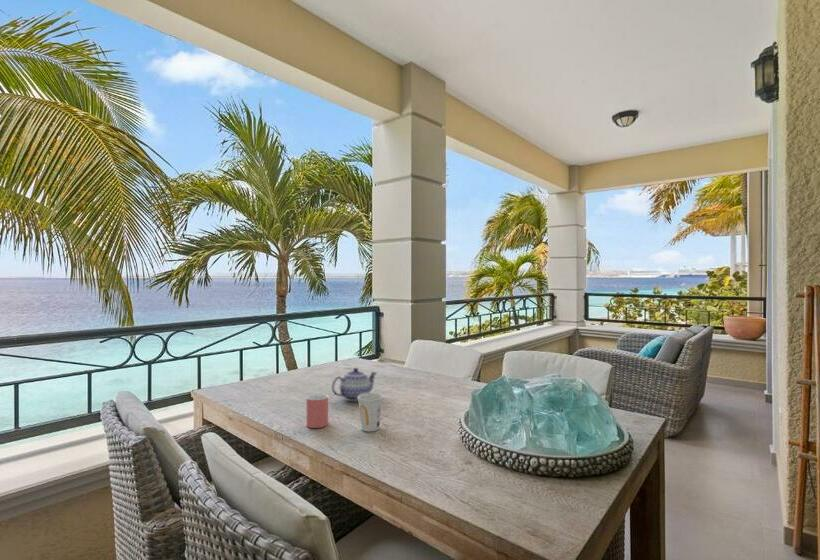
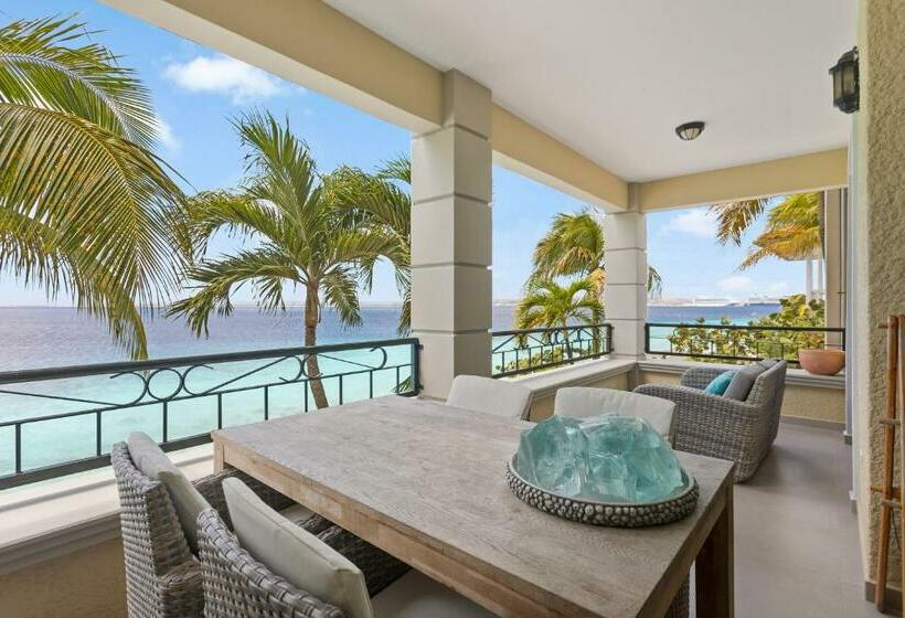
- cup [358,392,384,432]
- teapot [331,367,378,402]
- cup [305,393,329,429]
